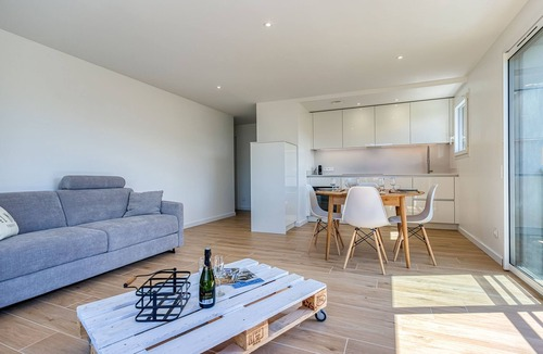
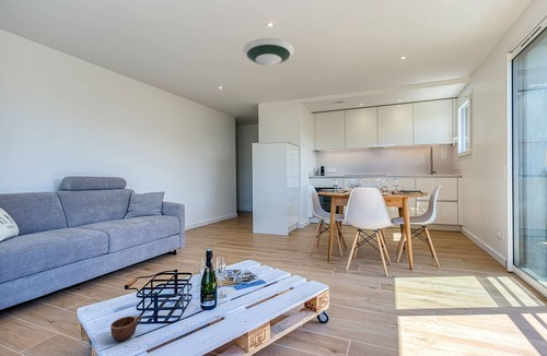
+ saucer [242,37,295,67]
+ mug [109,315,142,343]
